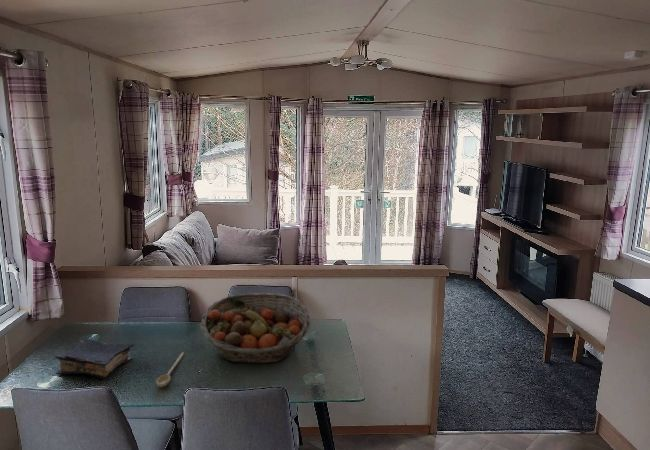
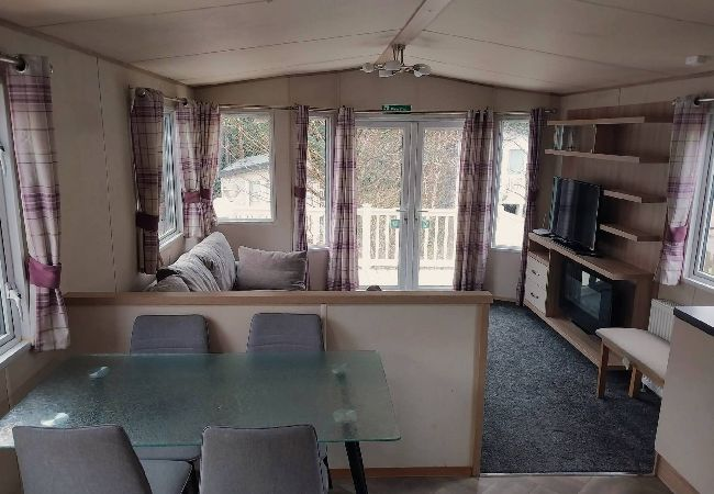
- fruit basket [199,292,311,364]
- spoon [155,352,185,388]
- book [54,337,135,381]
